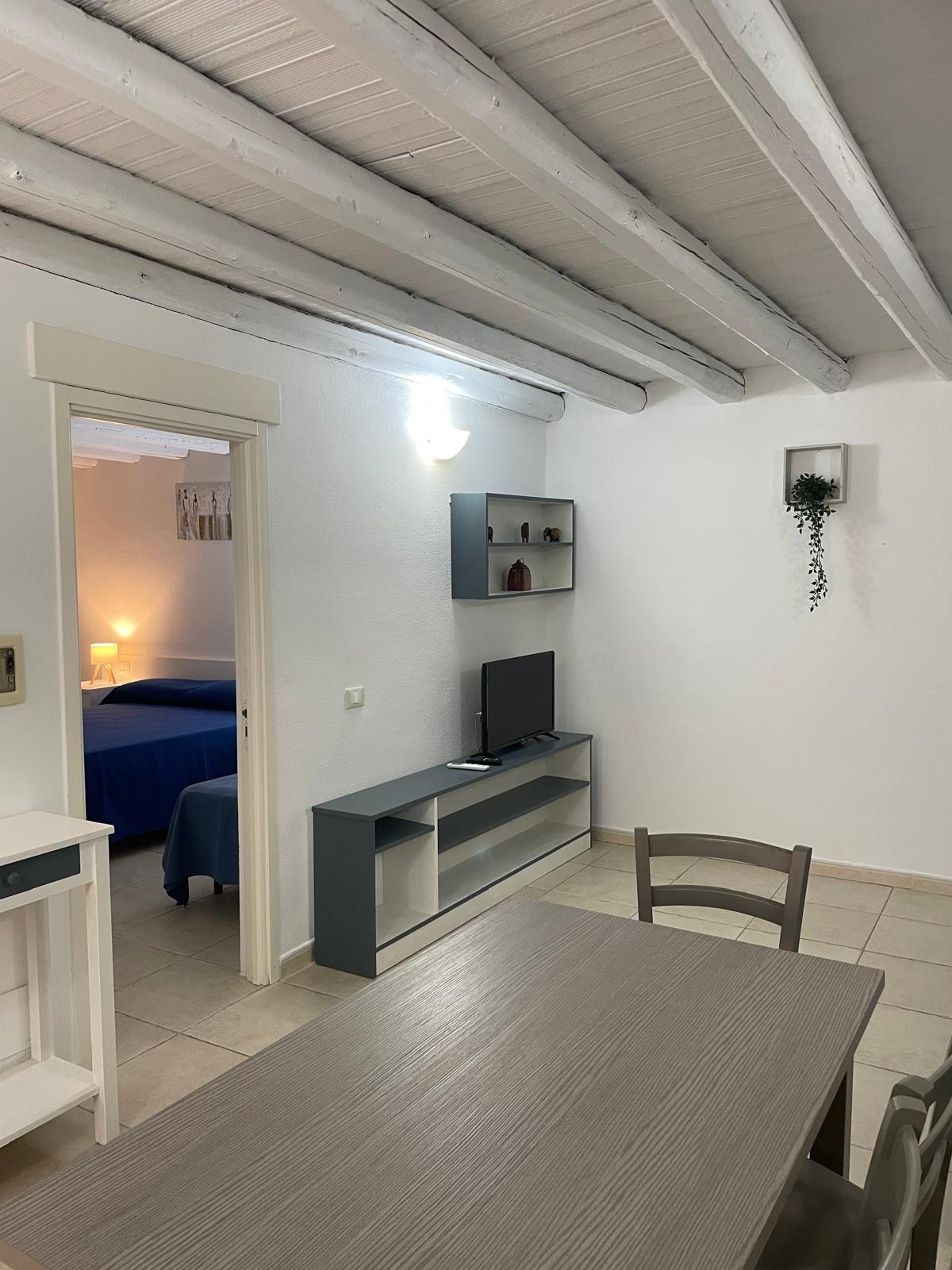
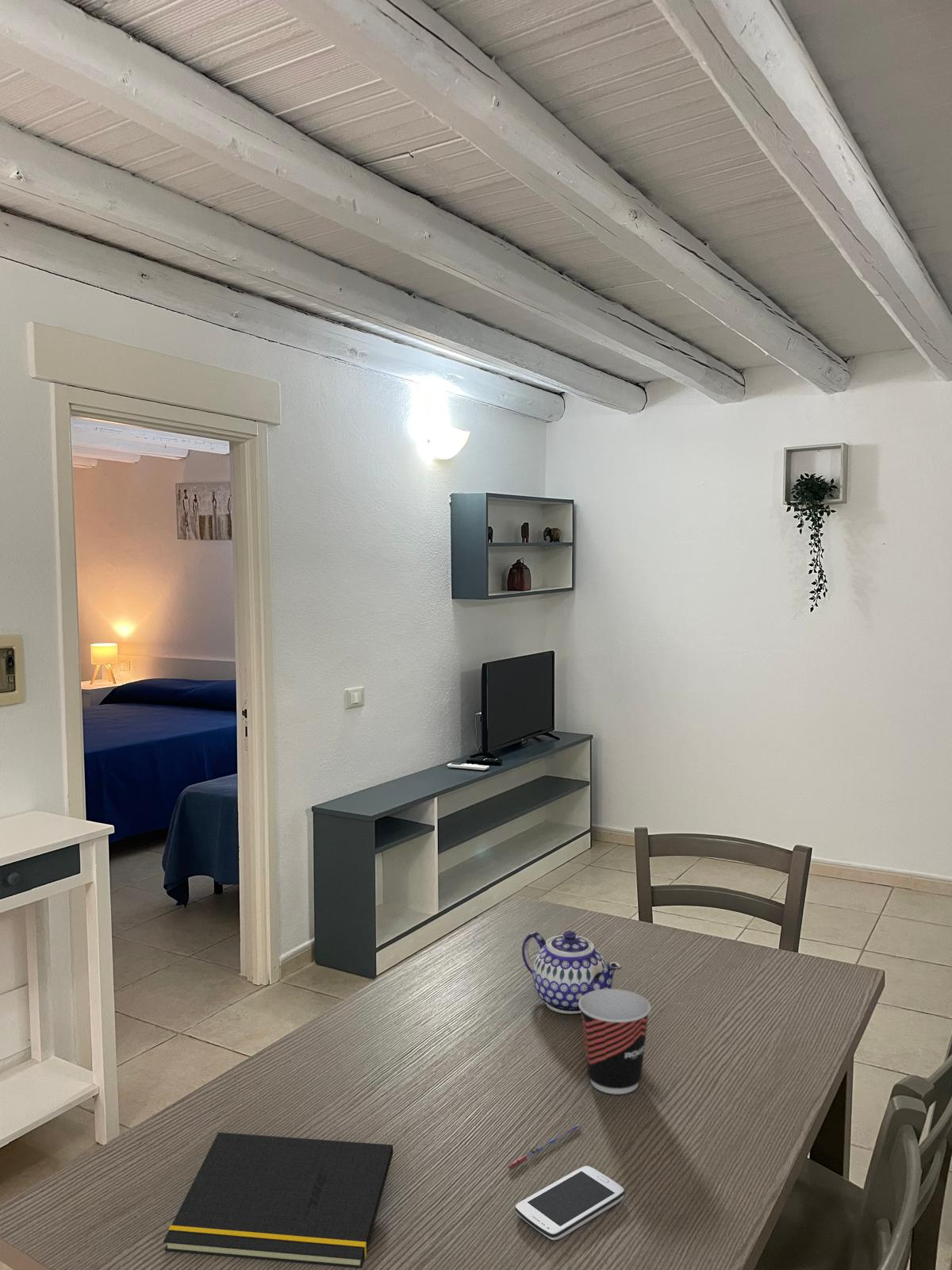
+ cup [579,988,651,1095]
+ smartphone [515,1165,625,1241]
+ teapot [521,930,622,1014]
+ pen [507,1123,582,1169]
+ notepad [163,1132,393,1269]
